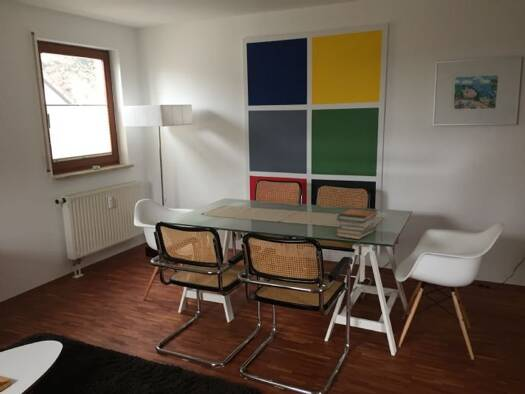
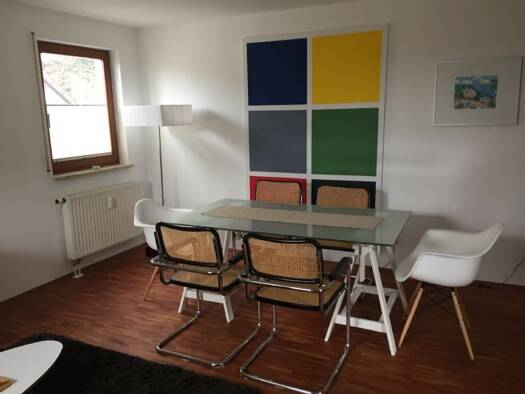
- book stack [335,207,379,240]
